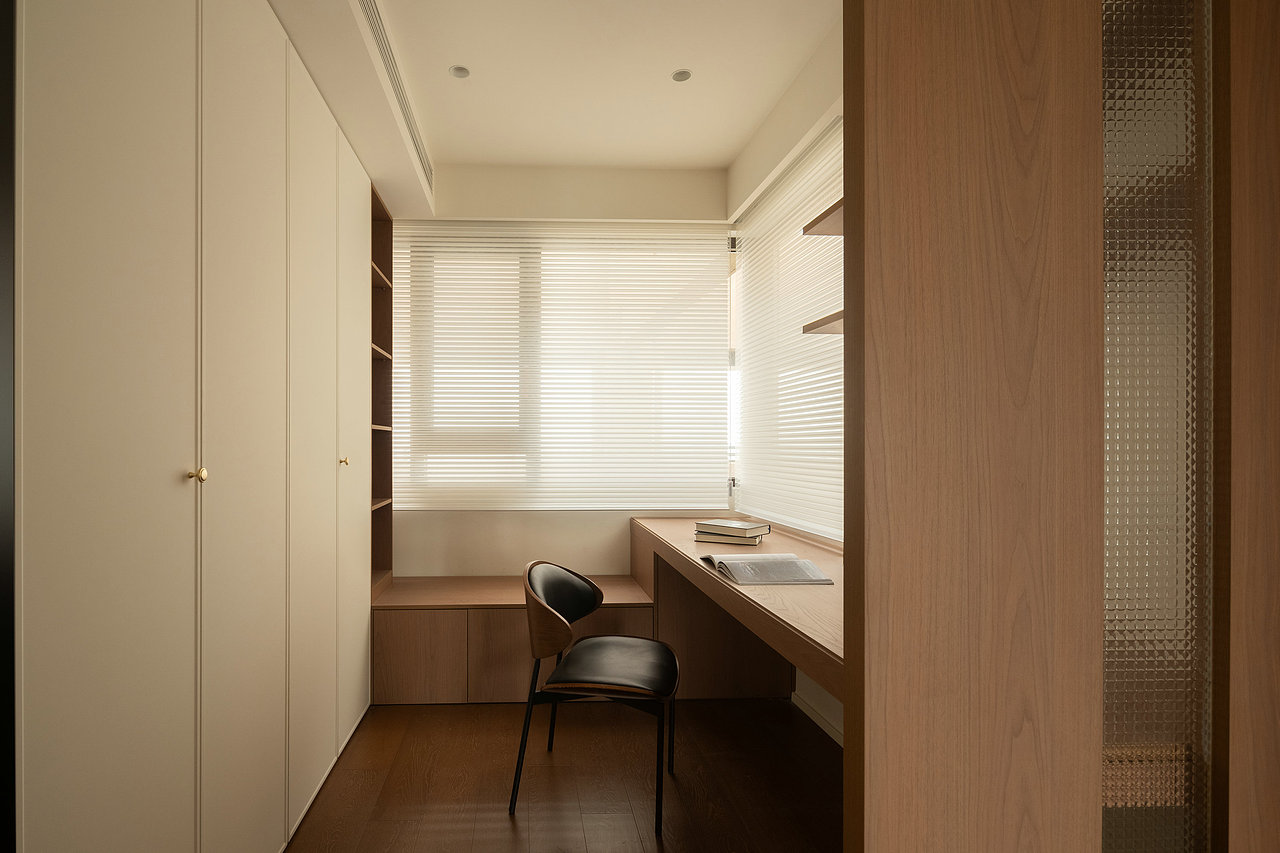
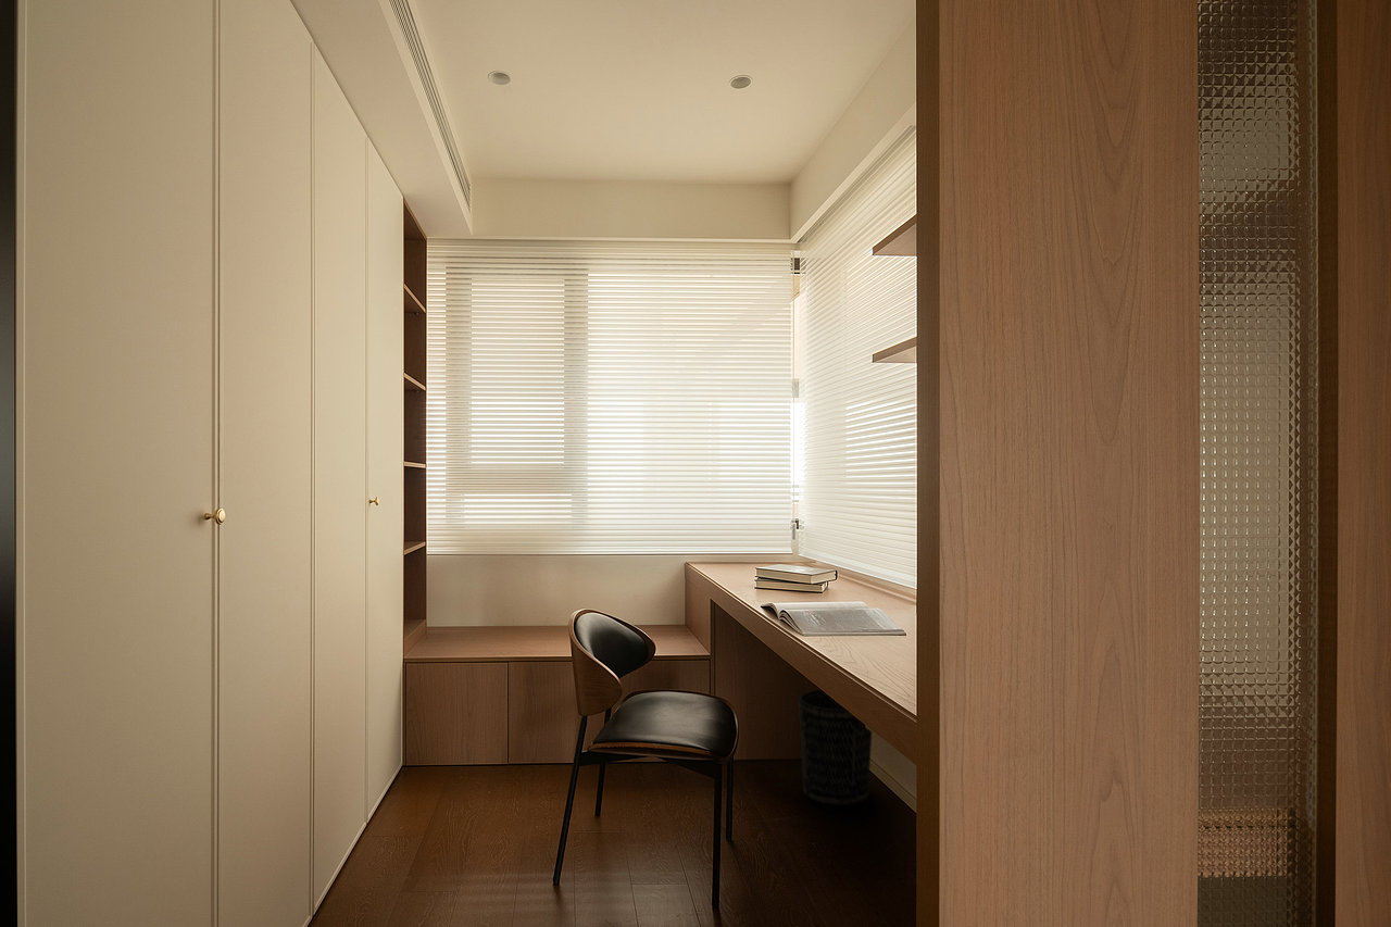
+ wastebasket [798,689,873,806]
